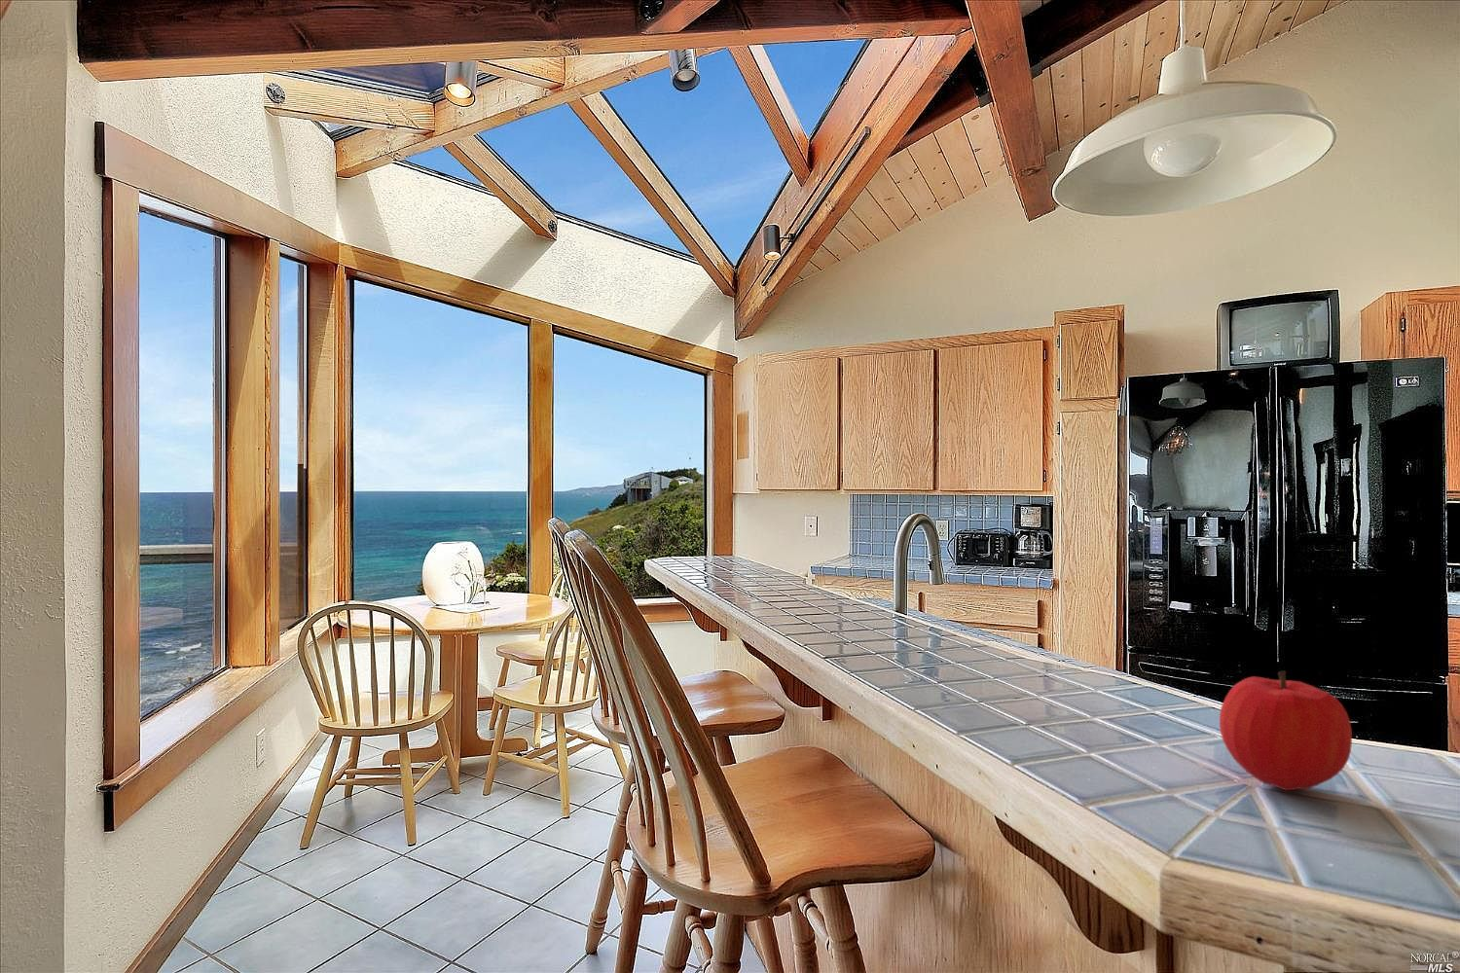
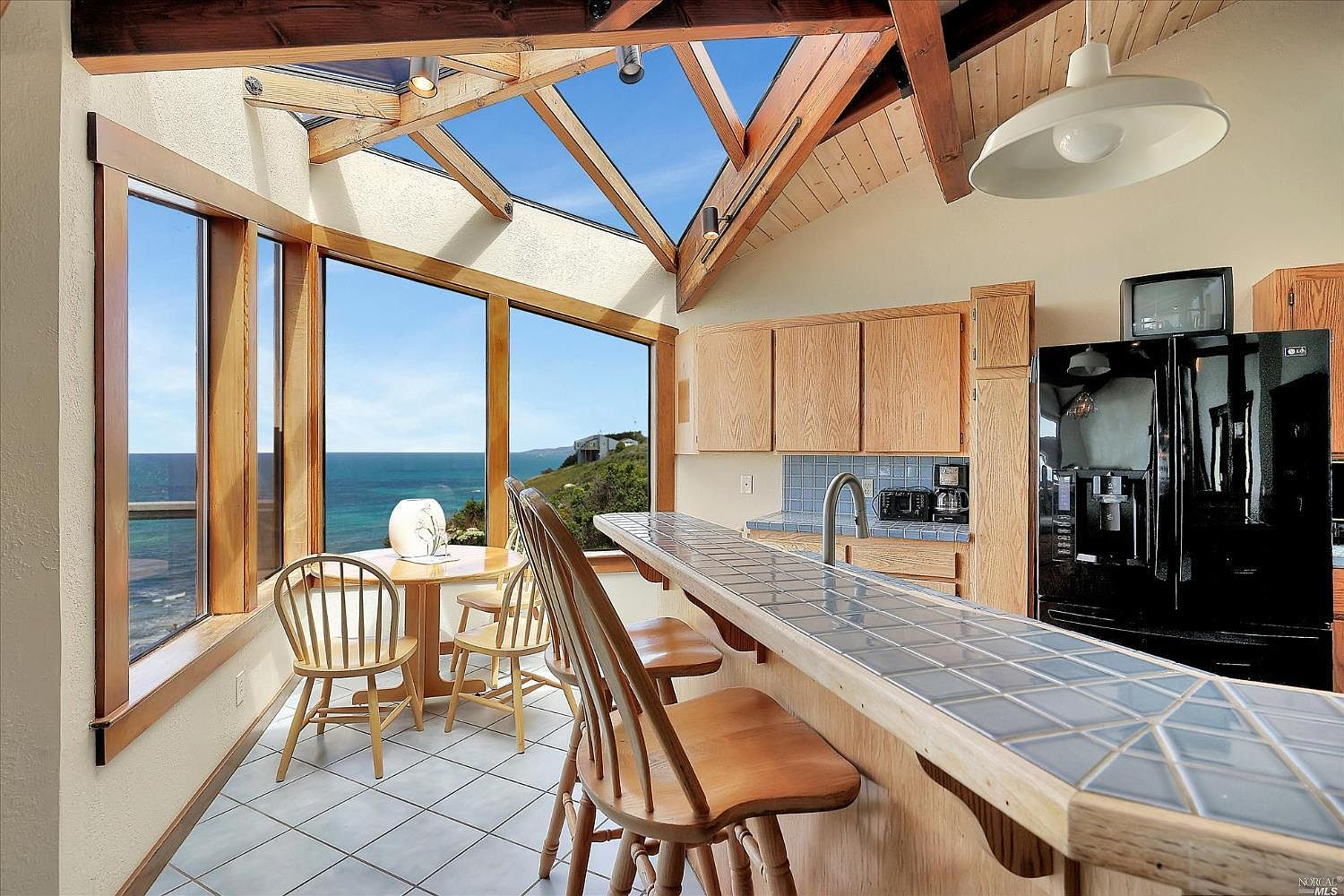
- fruit [1219,670,1352,791]
